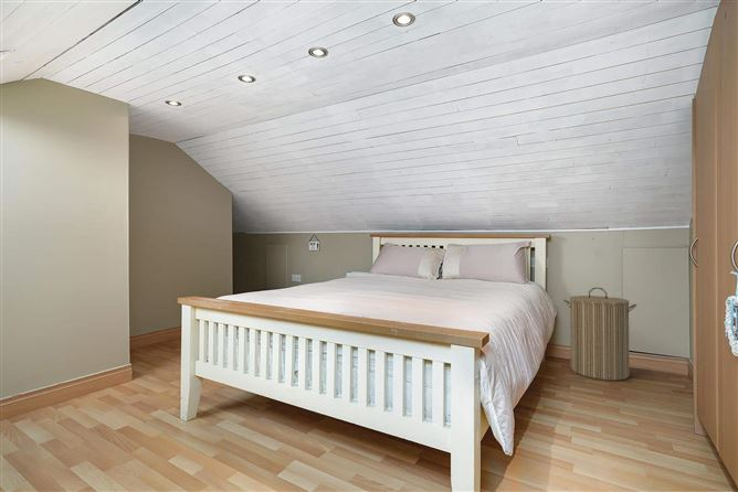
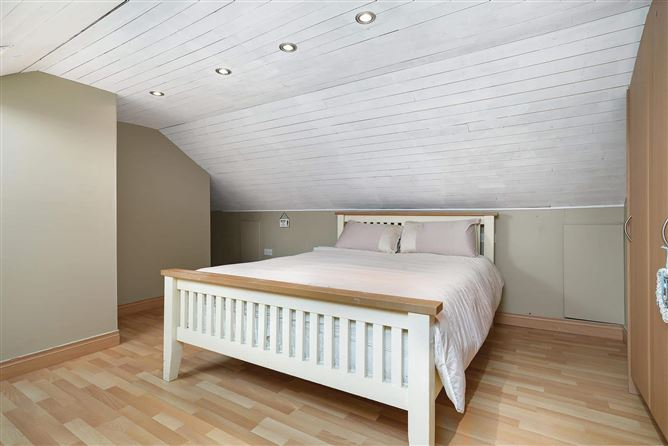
- laundry hamper [562,286,637,382]
